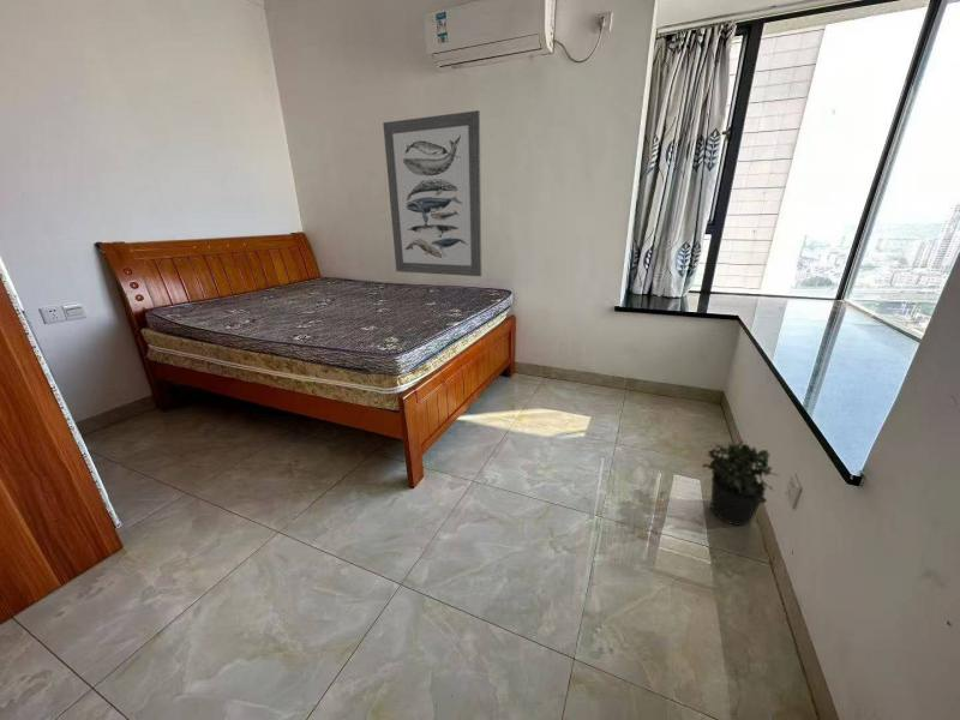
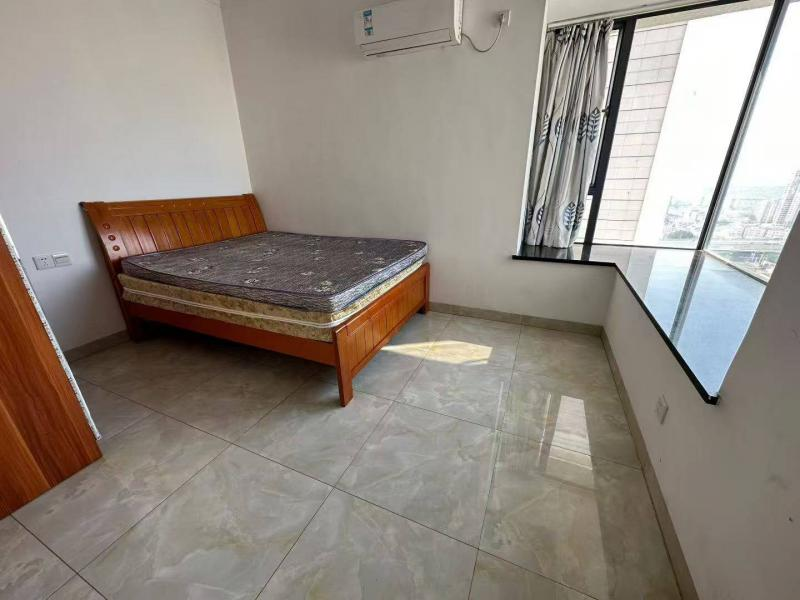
- potted plant [701,439,779,527]
- wall art [382,109,482,277]
